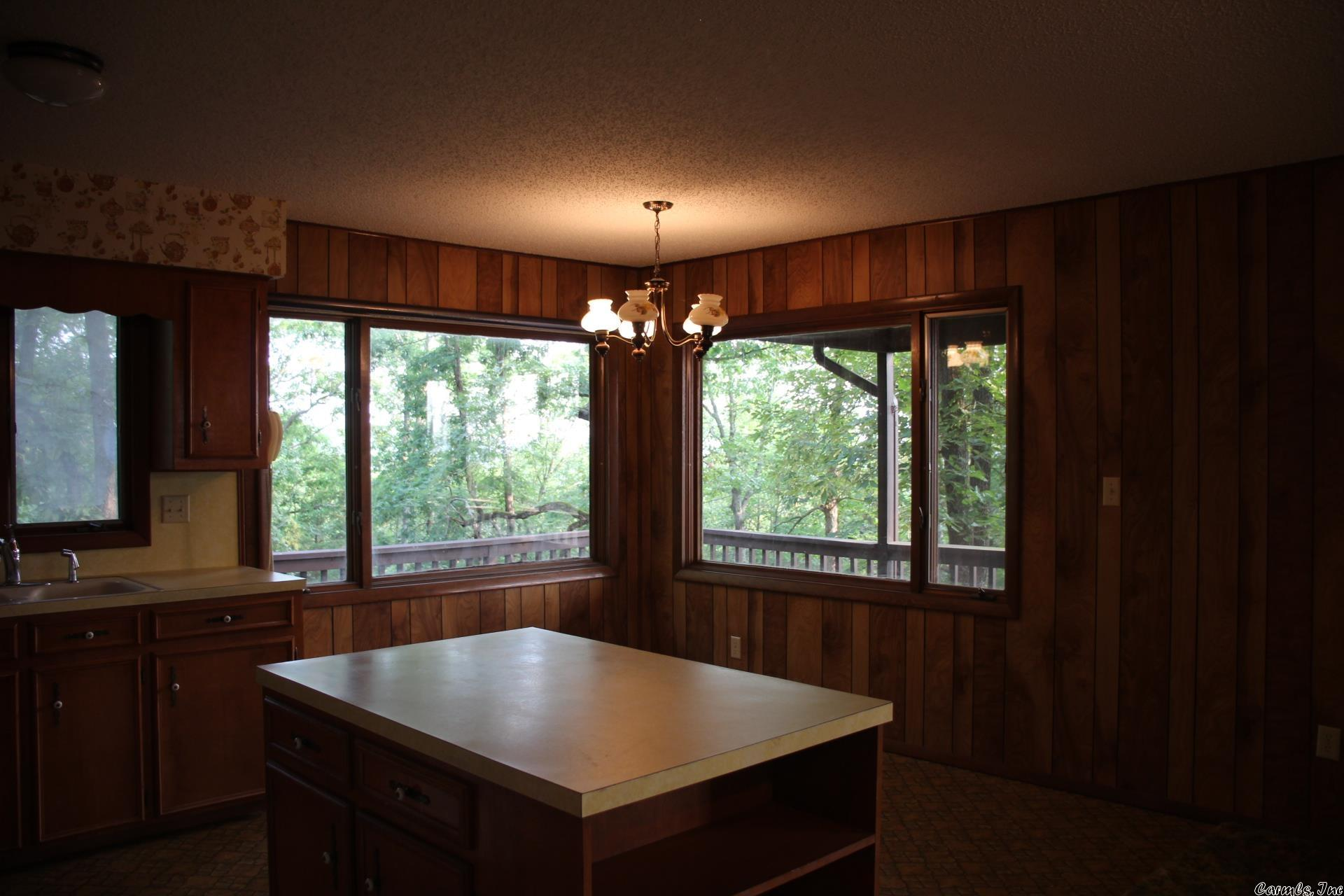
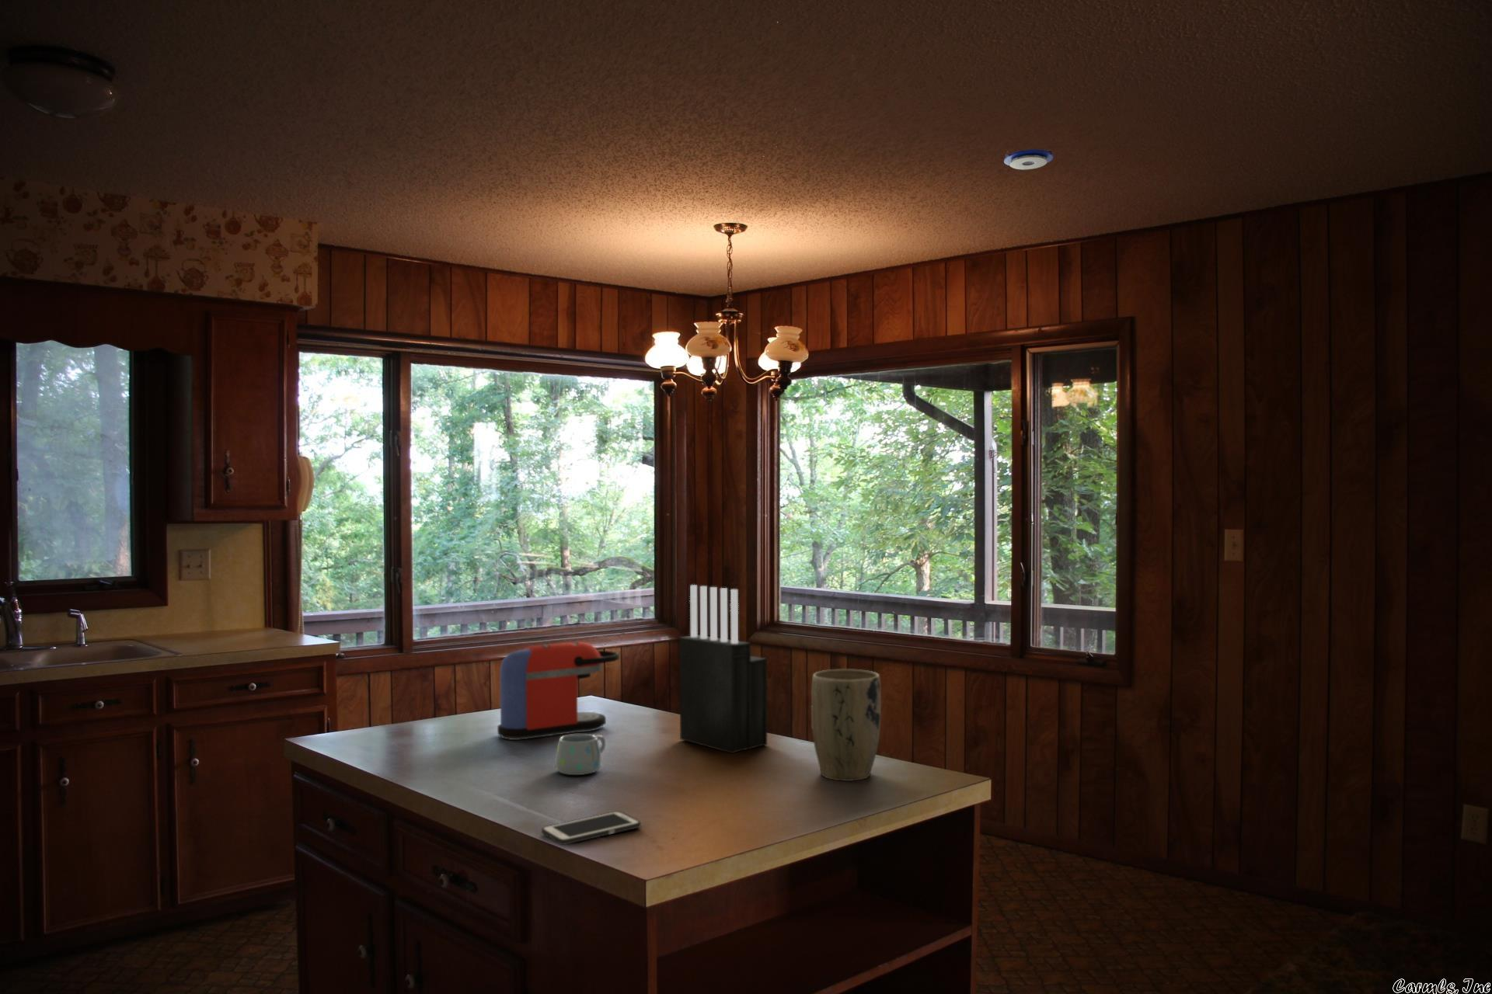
+ plant pot [810,669,881,782]
+ coffee maker [496,640,621,741]
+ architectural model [1004,146,1055,170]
+ knife block [678,584,768,754]
+ cell phone [541,811,642,845]
+ mug [554,733,606,775]
